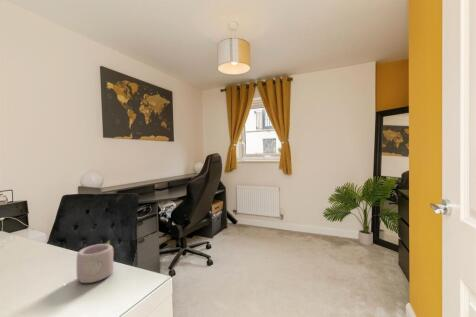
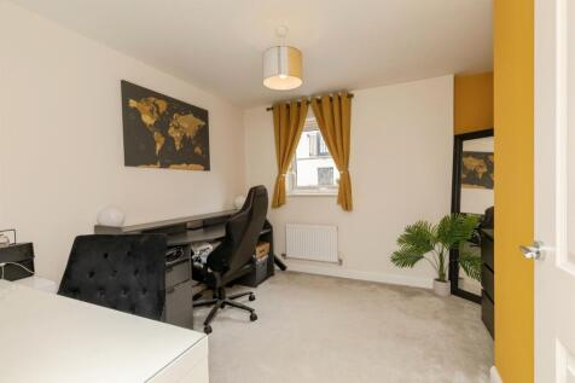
- mug [67,240,115,286]
